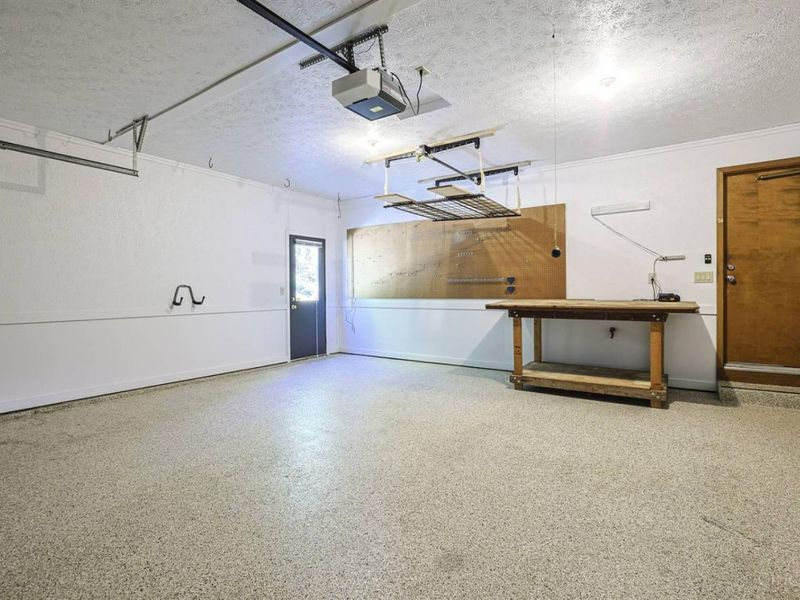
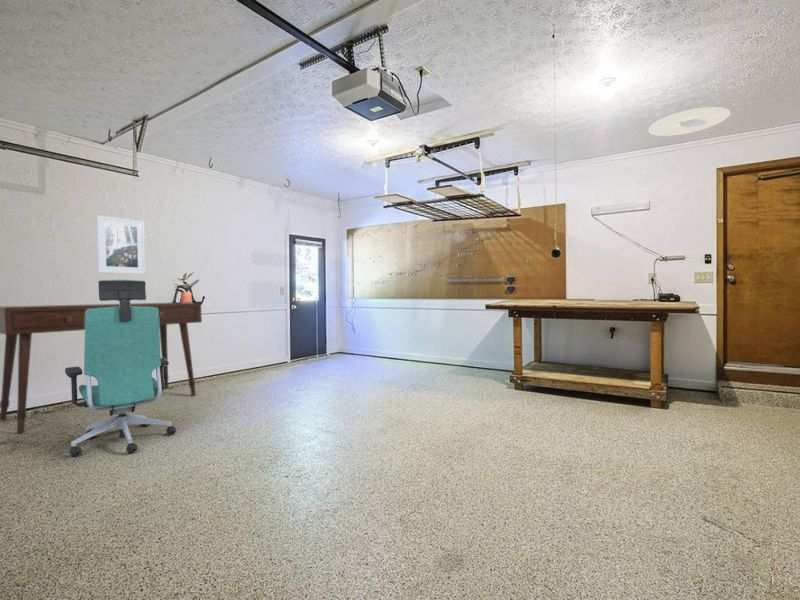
+ ceiling light [648,106,731,137]
+ chair [64,279,177,457]
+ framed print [96,214,146,275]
+ desk [0,302,203,434]
+ potted plant [171,271,200,303]
